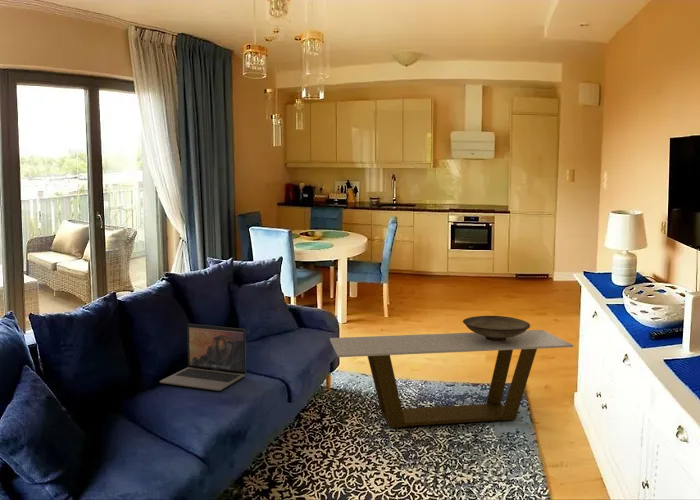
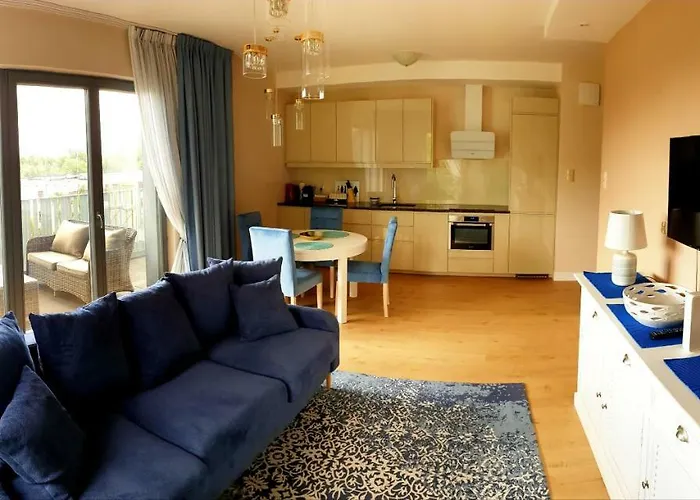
- laptop [159,323,247,392]
- decorative bowl [462,315,531,341]
- coffee table [329,329,574,429]
